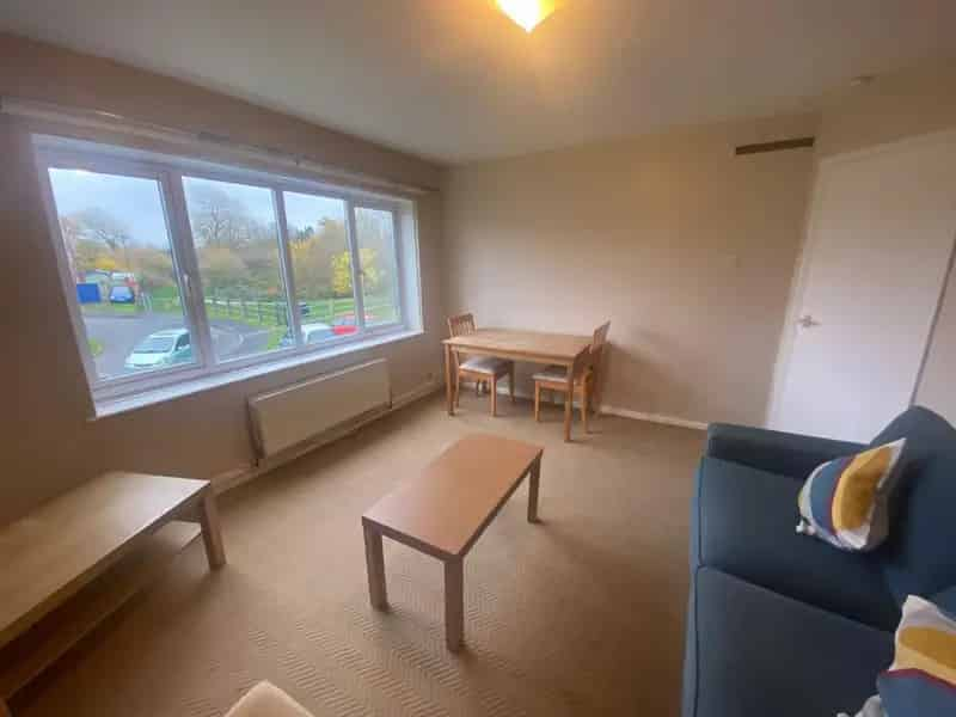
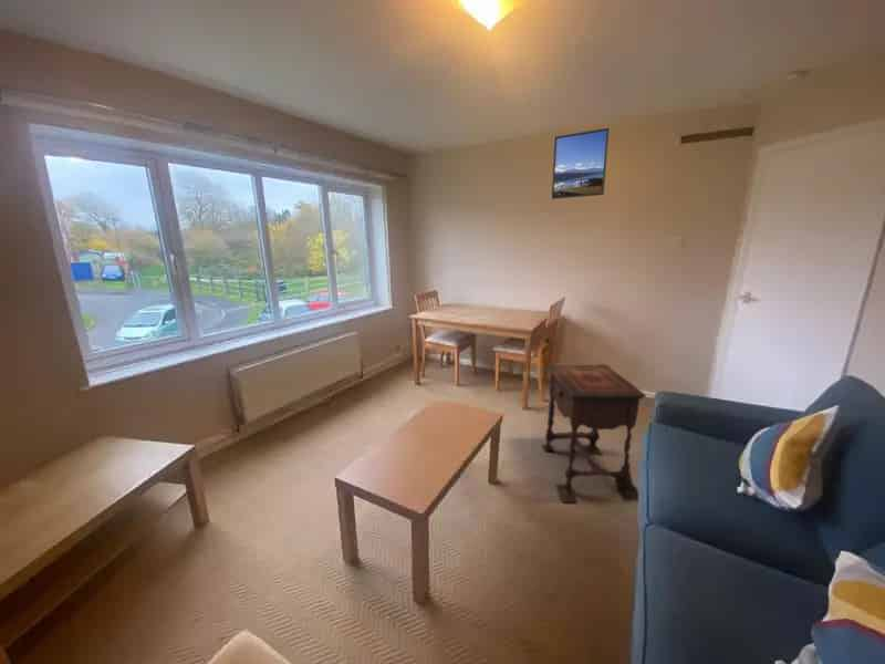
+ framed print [551,127,611,200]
+ side table [542,364,647,504]
